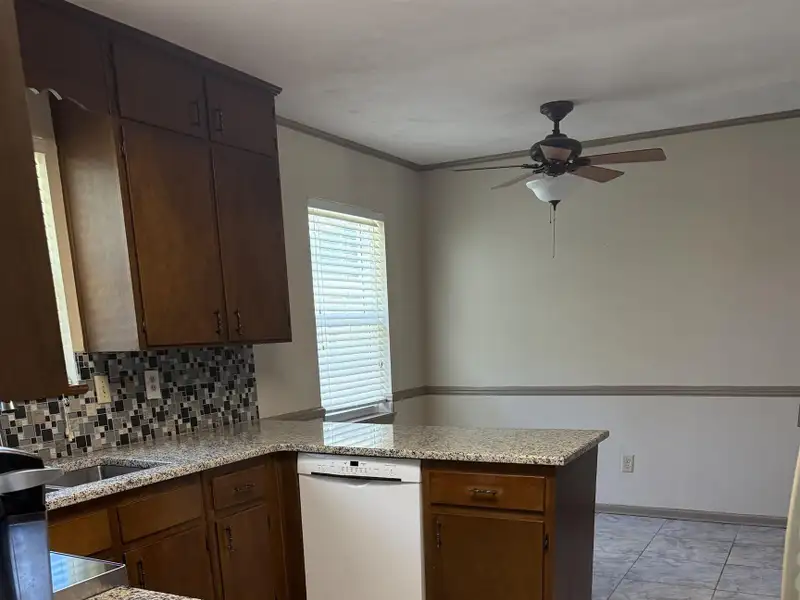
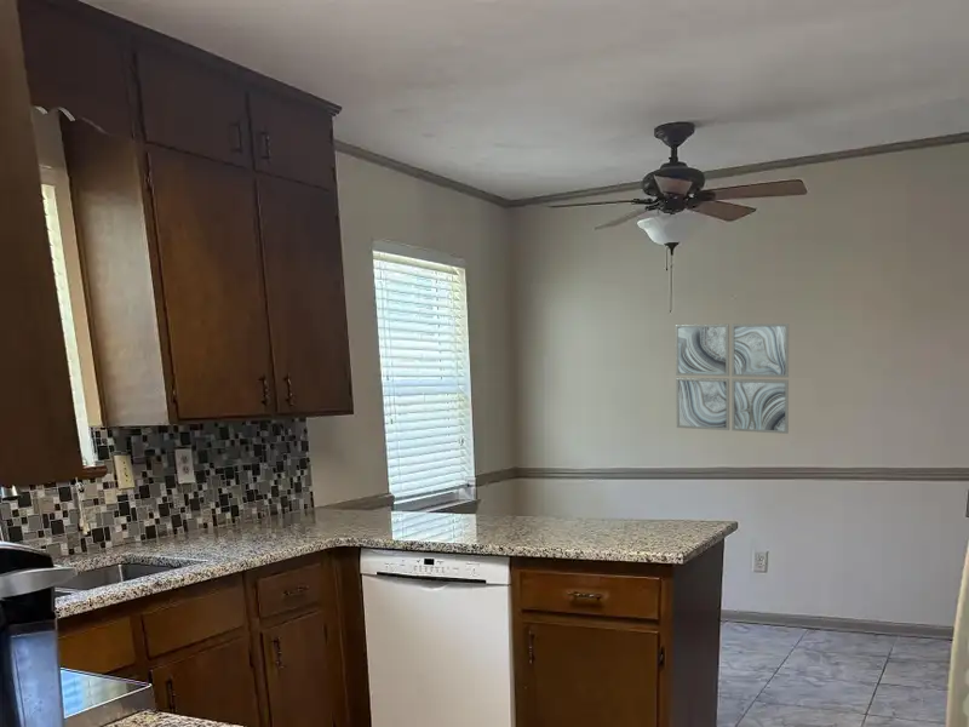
+ wall art [675,322,790,435]
